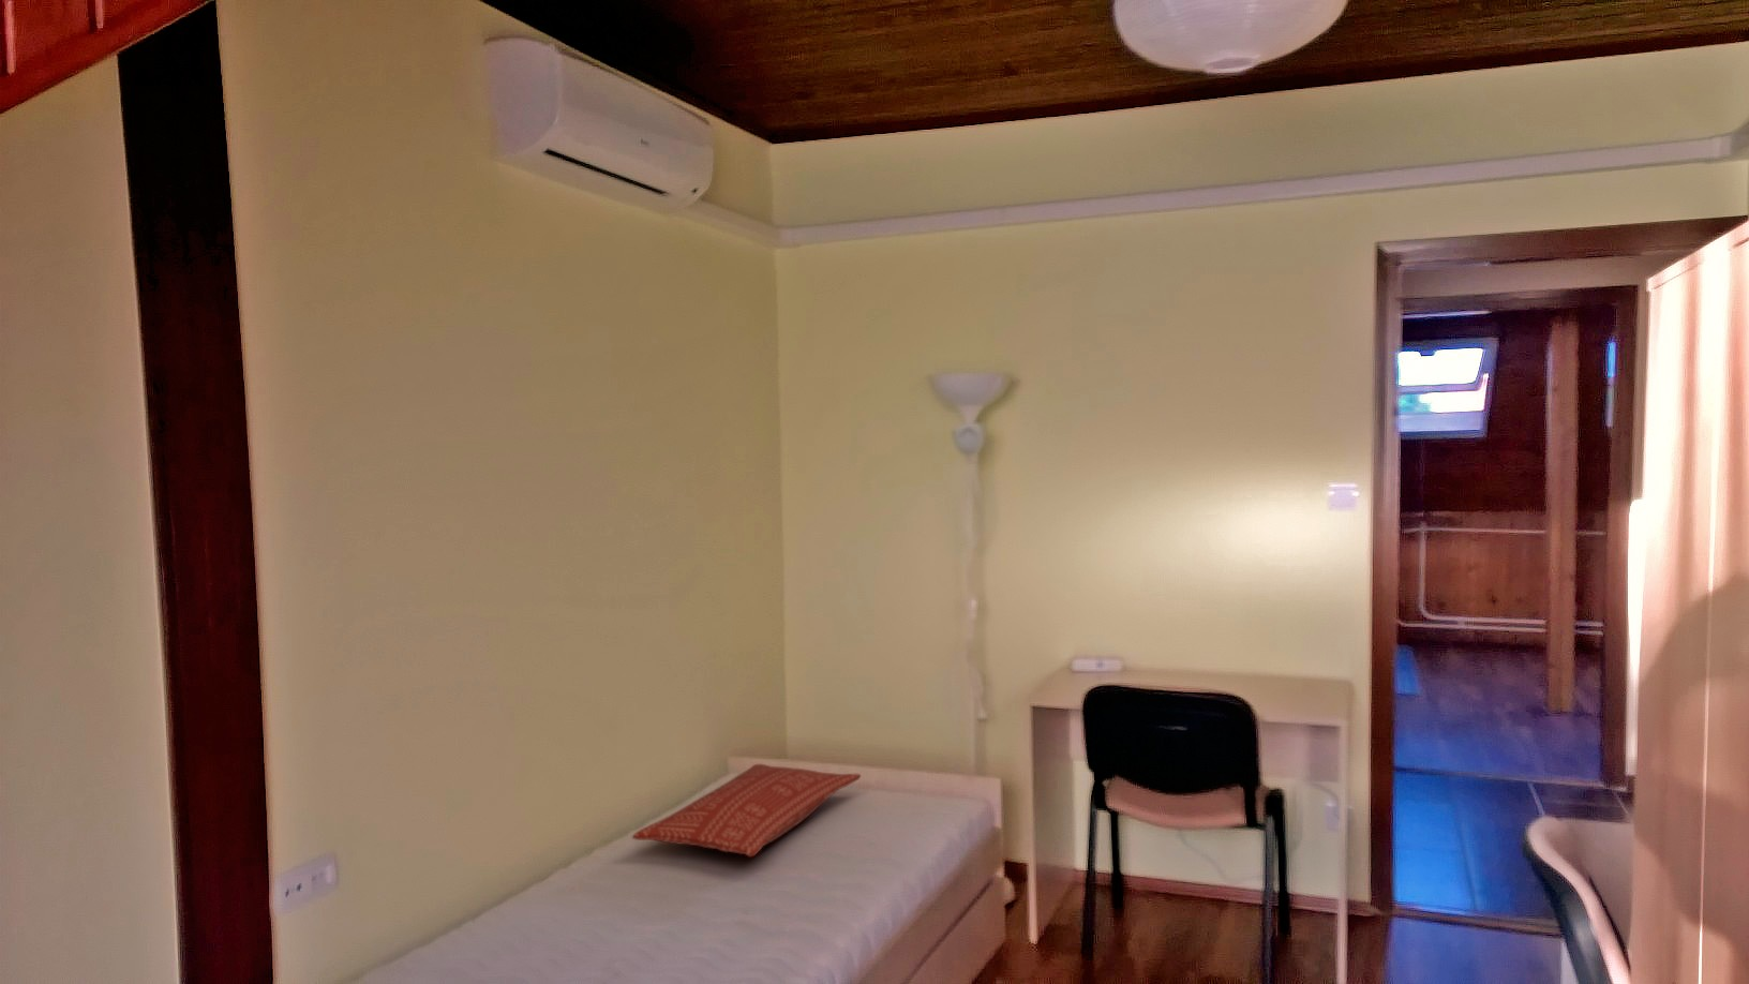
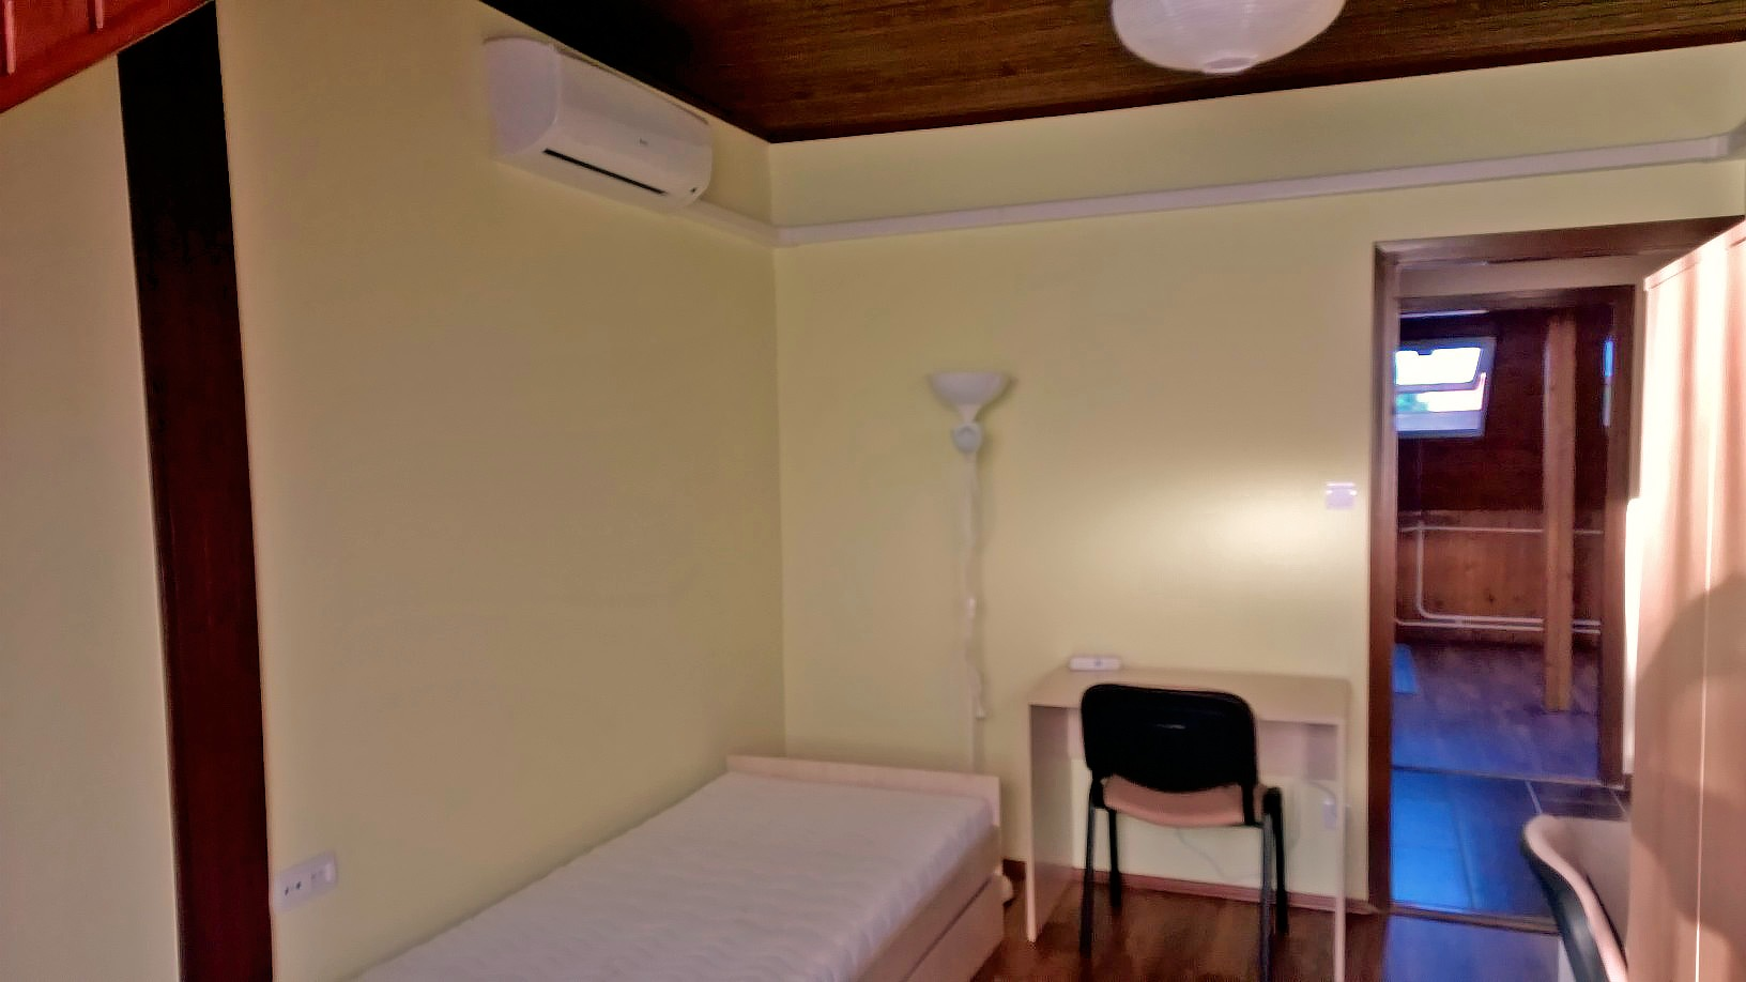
- pillow [631,763,861,858]
